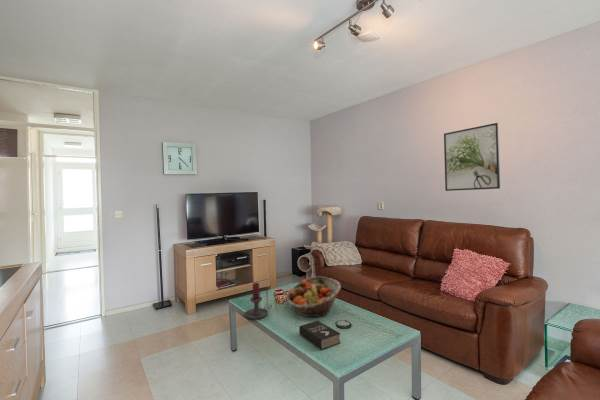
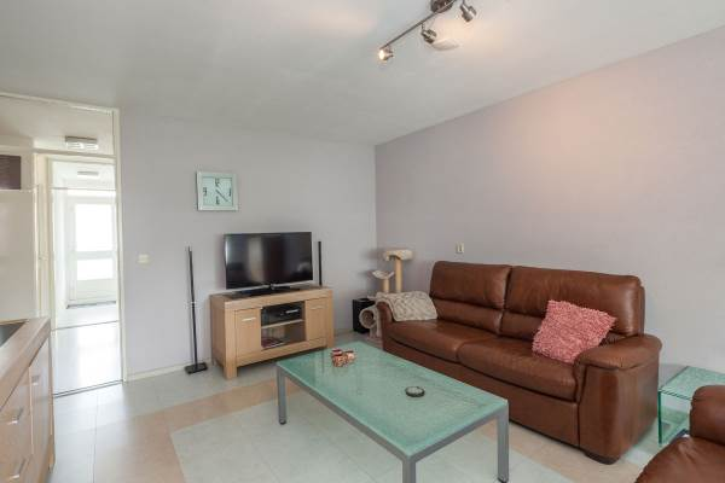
- book [298,320,342,350]
- fruit basket [285,275,342,318]
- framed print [443,122,501,192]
- candle holder [244,282,273,320]
